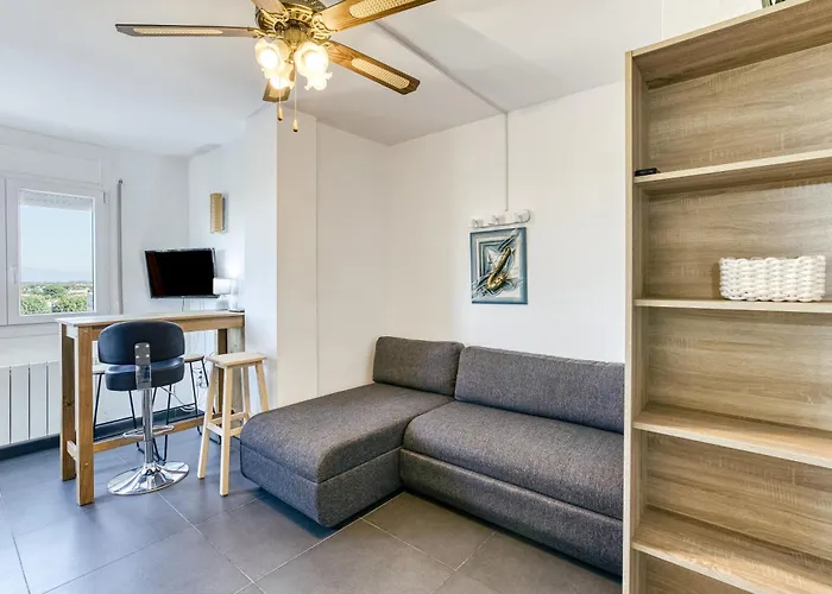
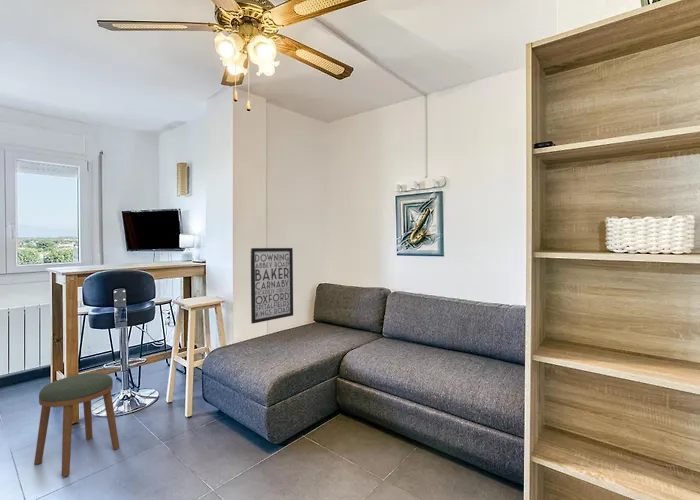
+ stool [33,372,120,477]
+ wall art [250,247,294,324]
